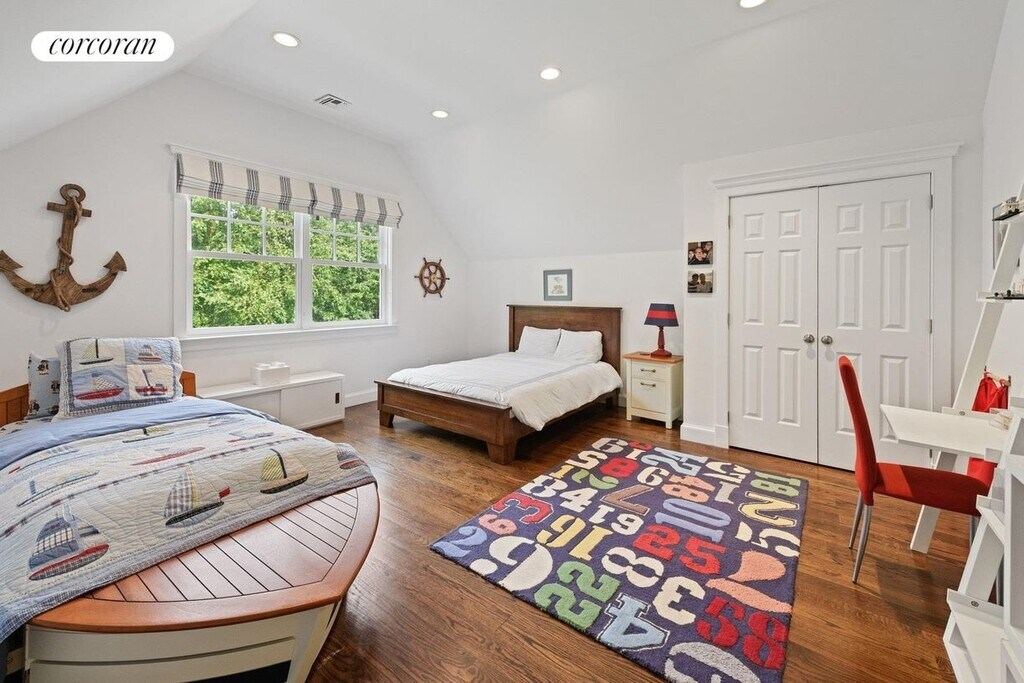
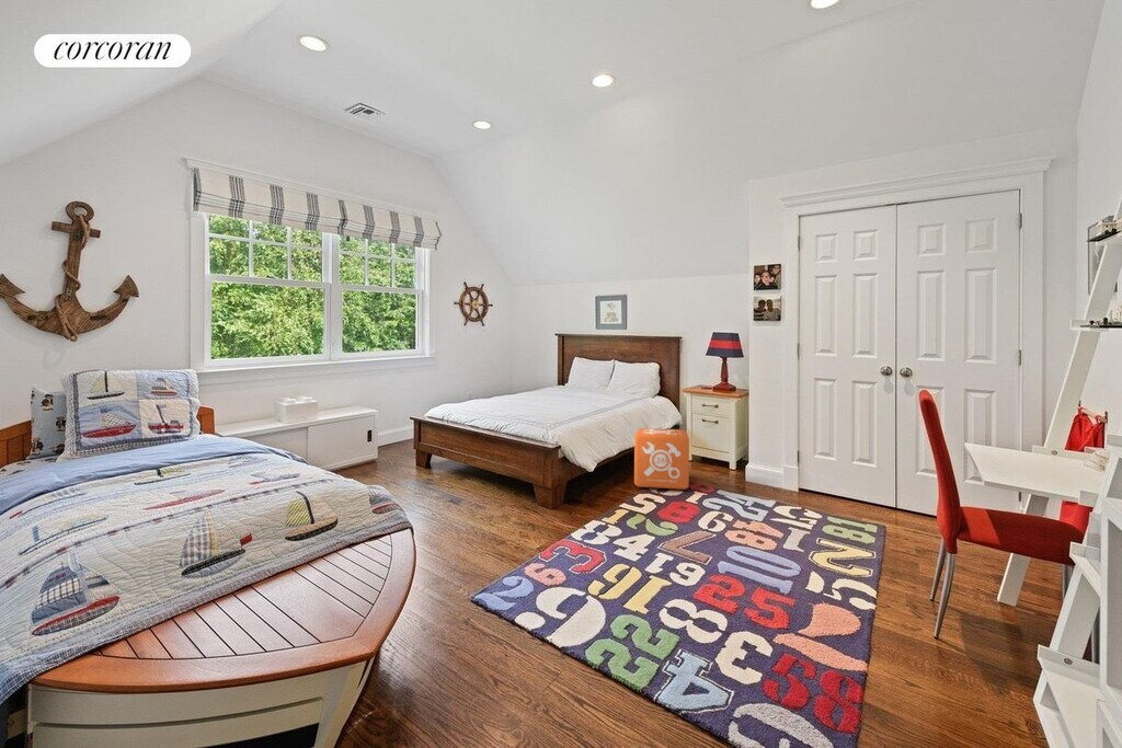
+ toy box [633,427,690,491]
